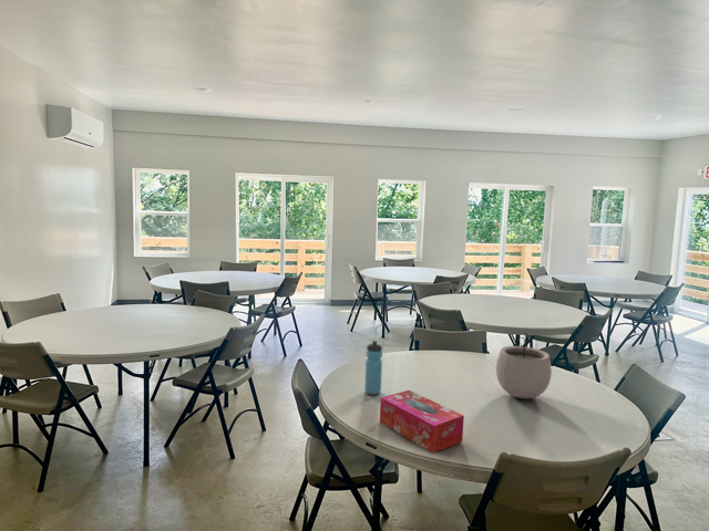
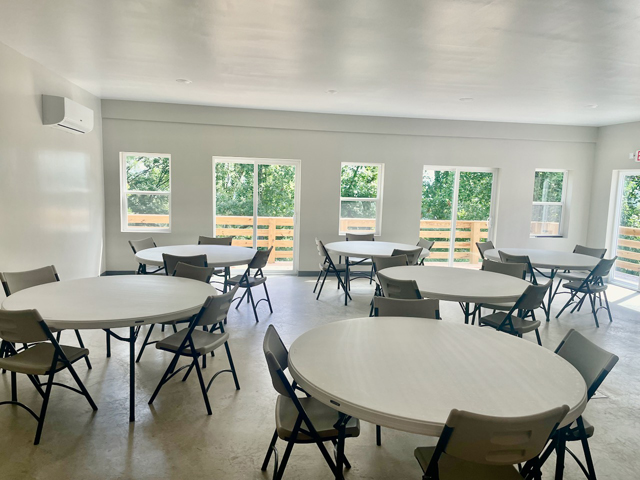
- plant pot [495,331,553,399]
- water bottle [363,340,383,396]
- tissue box [379,389,465,454]
